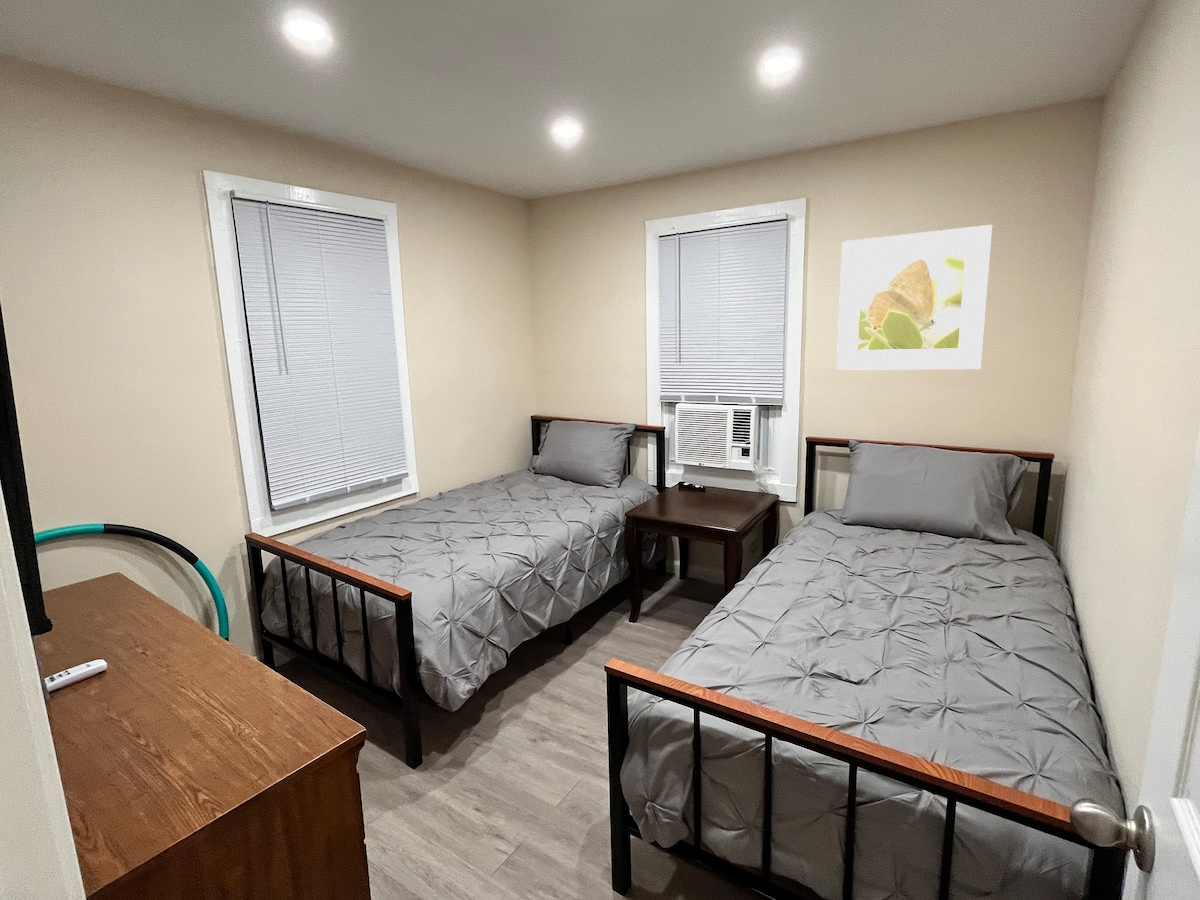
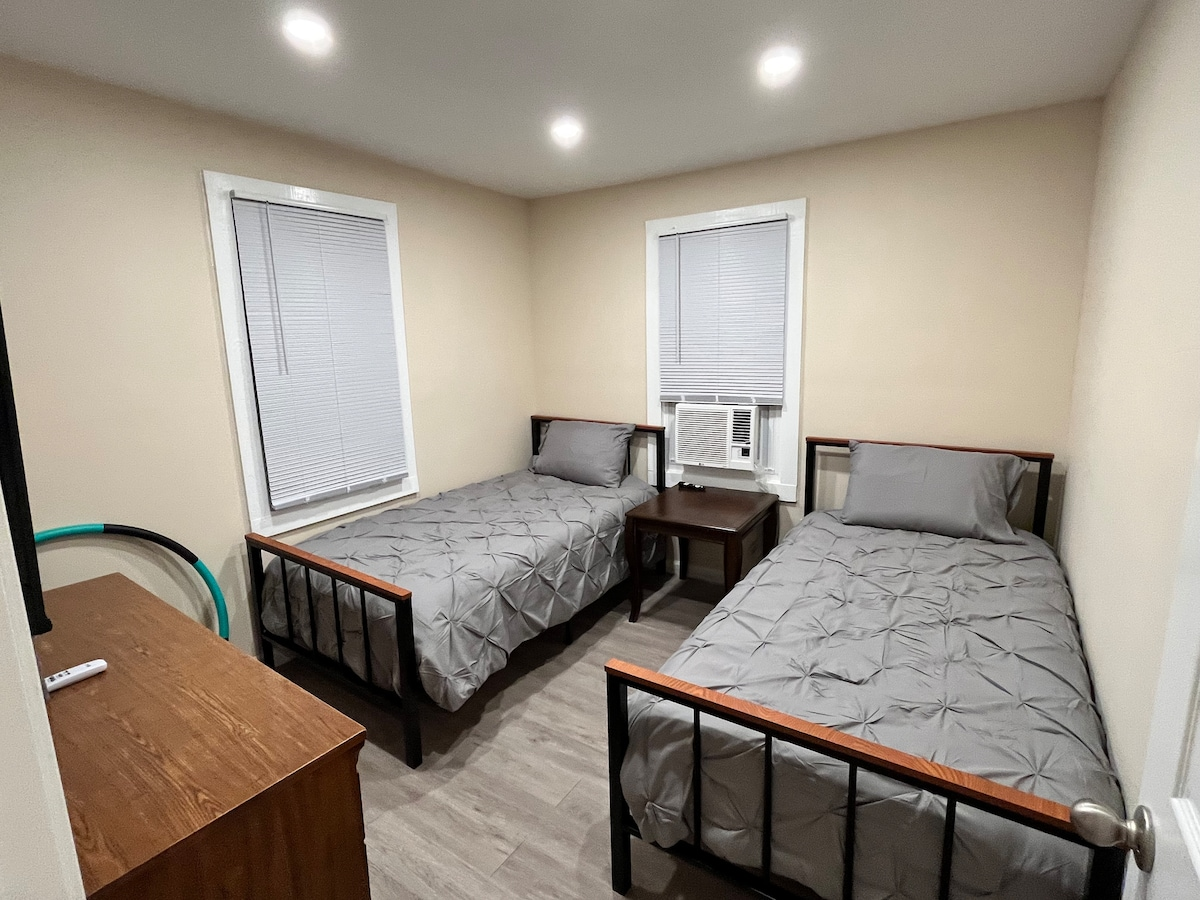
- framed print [836,224,993,371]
